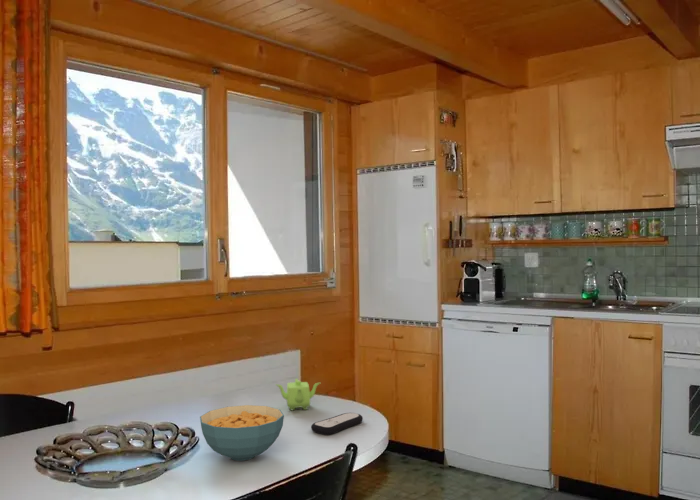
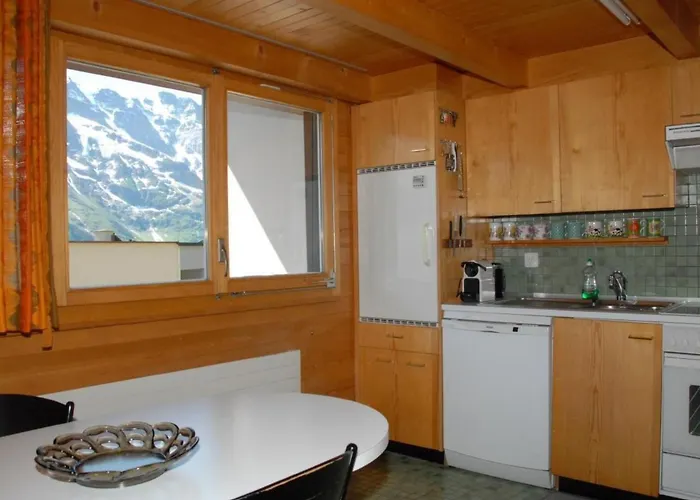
- remote control [310,412,364,436]
- teapot [275,378,321,411]
- cereal bowl [199,404,285,462]
